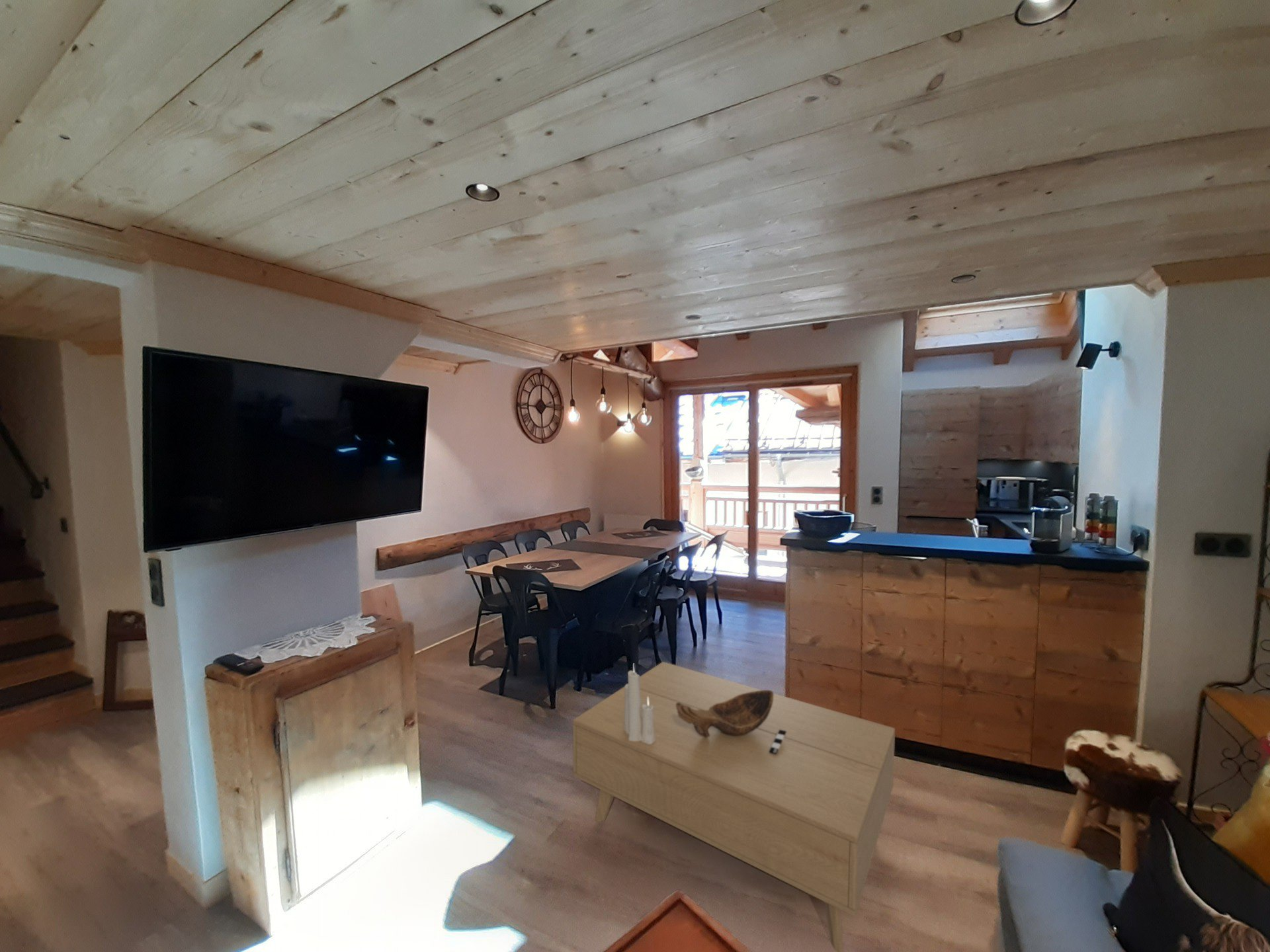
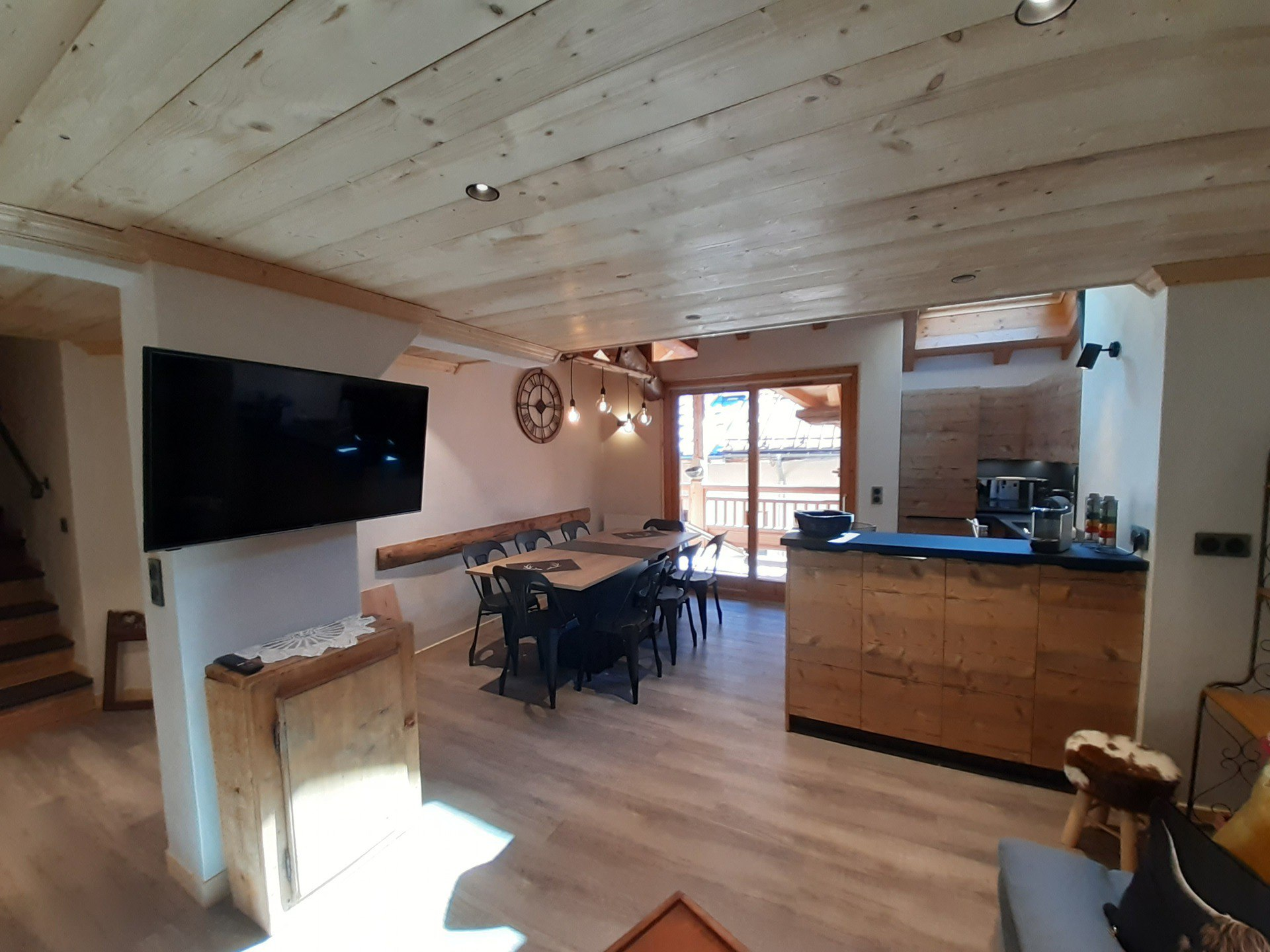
- candle [623,664,656,744]
- coffee table [572,661,896,952]
- decorative bowl [676,690,786,754]
